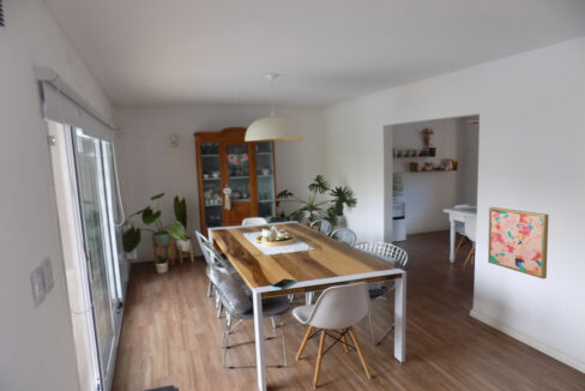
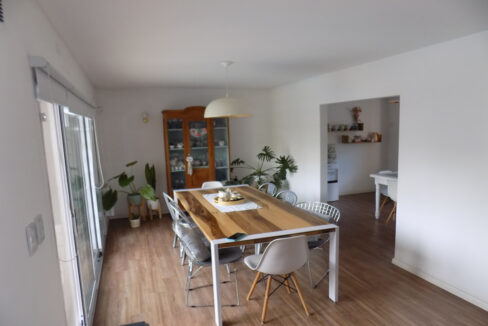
- wall art [487,206,550,279]
